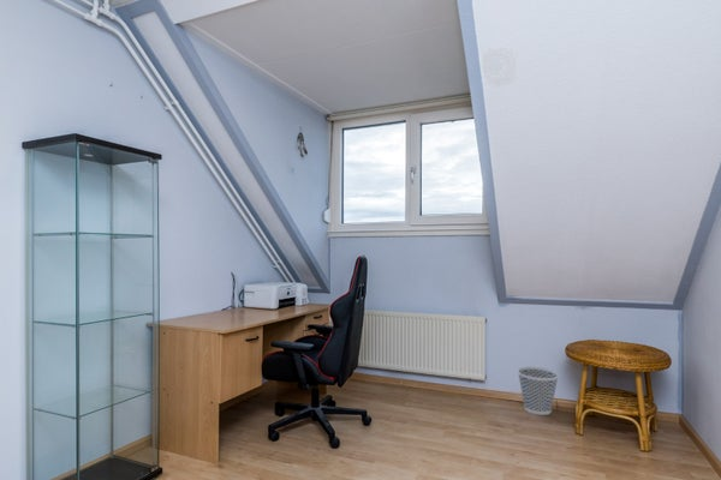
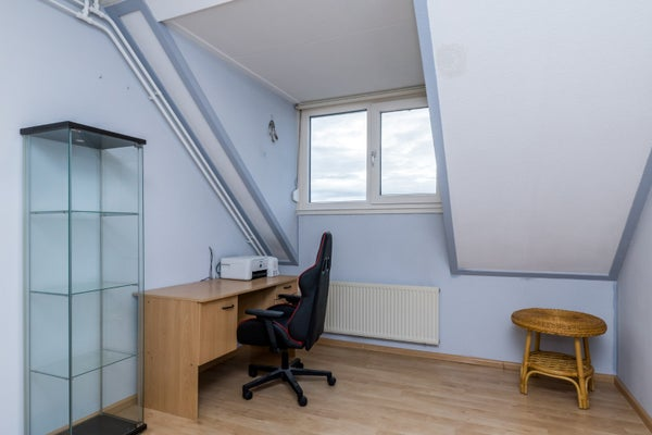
- wastebasket [517,365,560,416]
